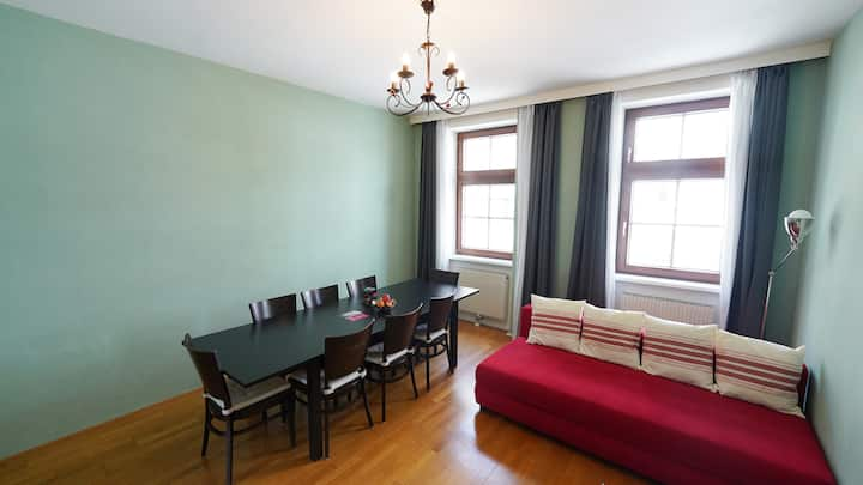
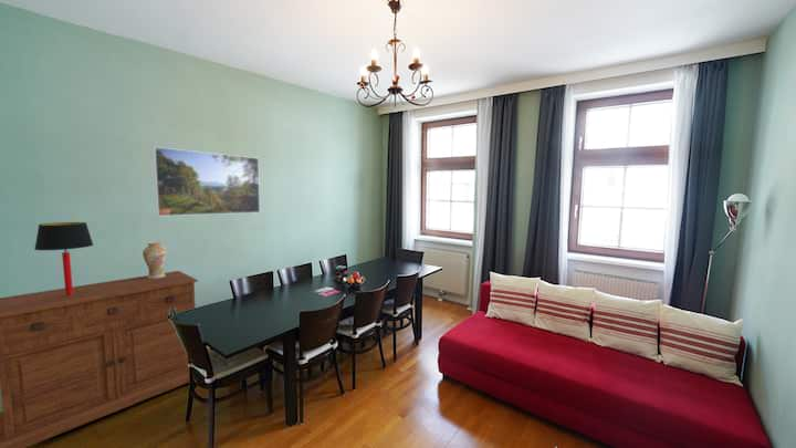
+ vase [142,241,168,279]
+ sideboard [0,270,199,448]
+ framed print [153,146,261,217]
+ table lamp [33,221,94,295]
